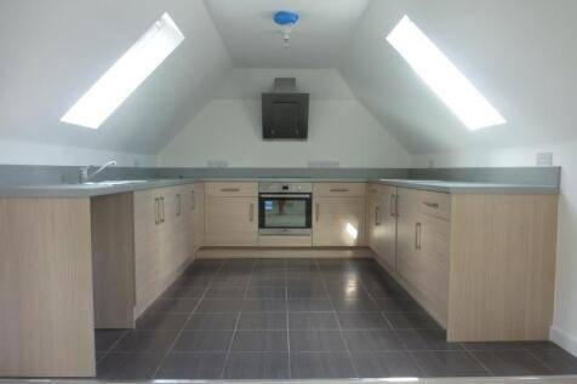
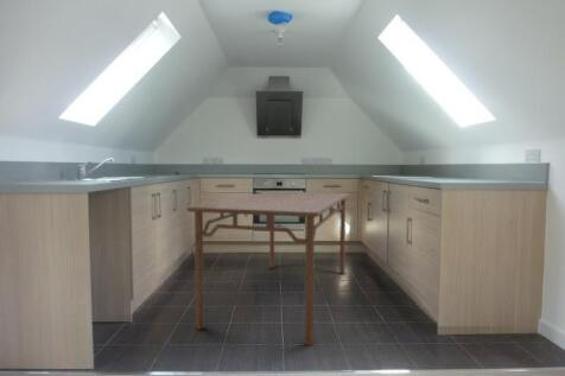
+ dining table [185,190,351,346]
